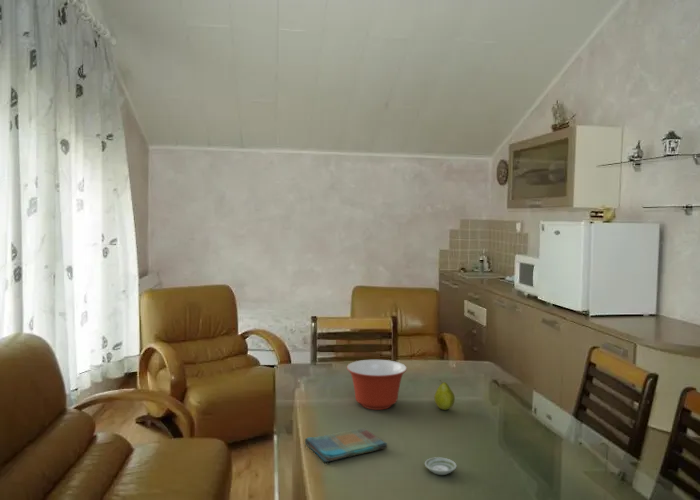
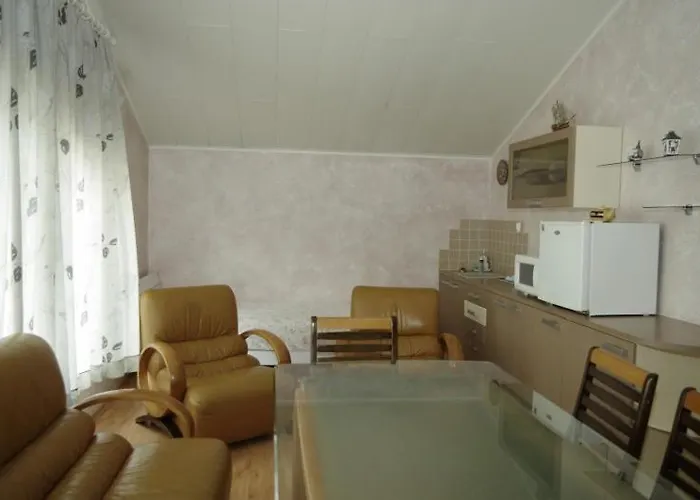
- fruit [433,380,456,411]
- dish towel [304,427,388,463]
- mixing bowl [346,359,408,411]
- saucer [424,456,457,476]
